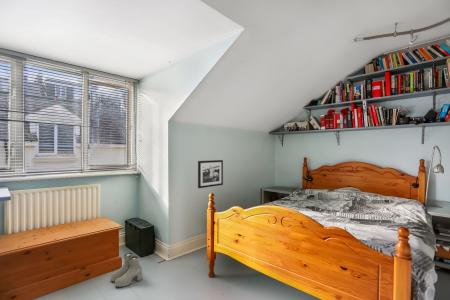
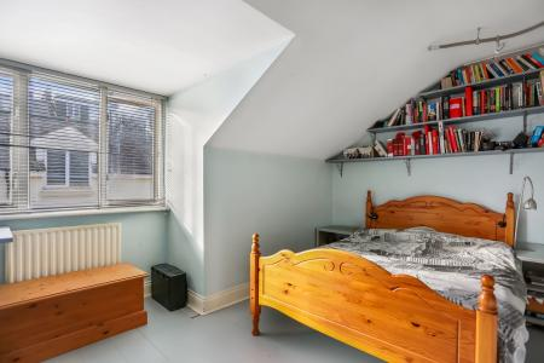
- picture frame [197,159,224,189]
- boots [109,252,143,288]
